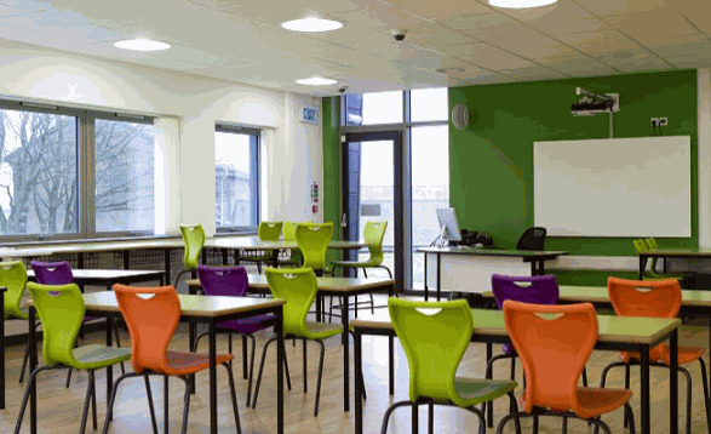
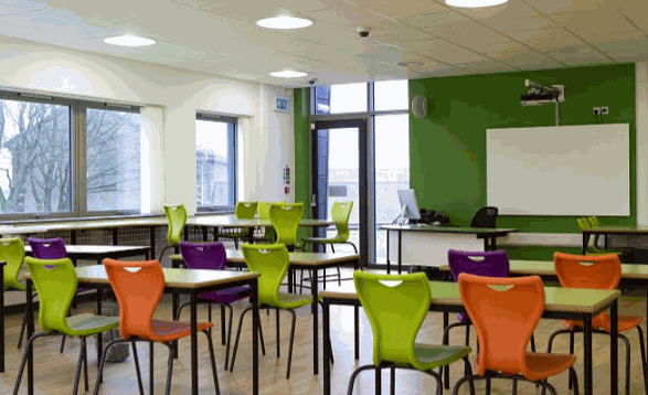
+ backpack [92,299,131,363]
